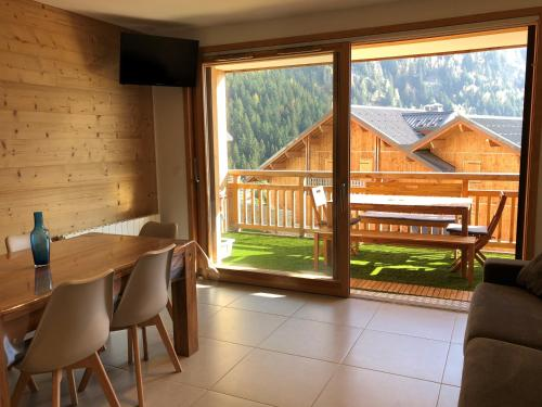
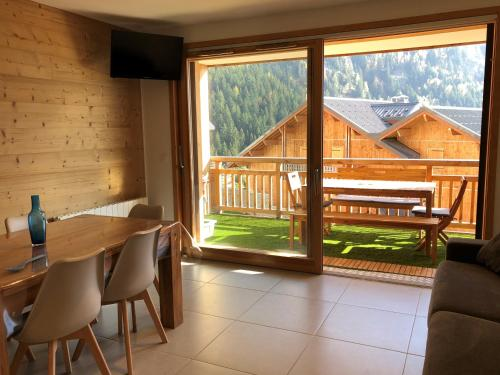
+ spoon [4,254,46,272]
